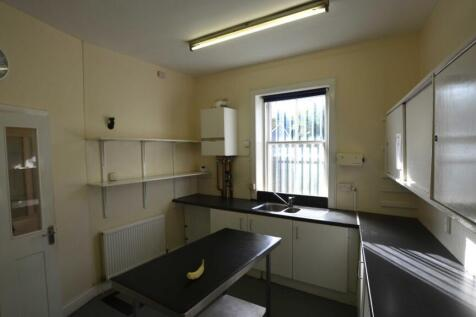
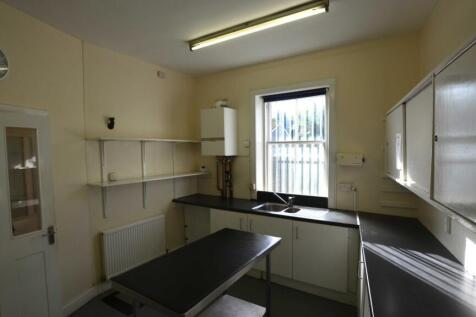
- banana [186,258,205,280]
